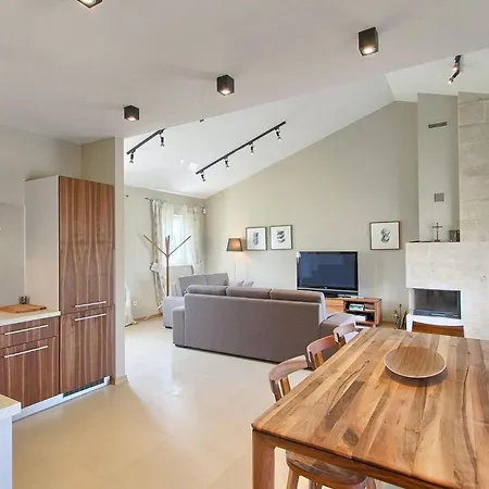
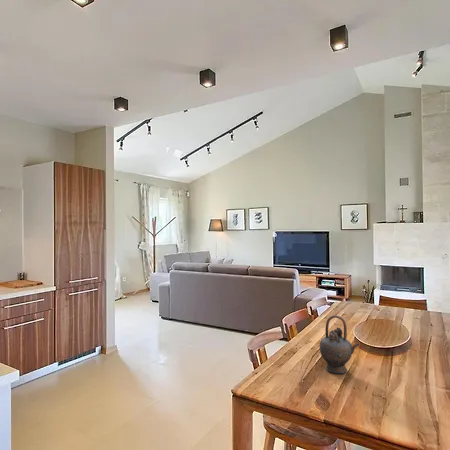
+ teapot [318,314,361,375]
